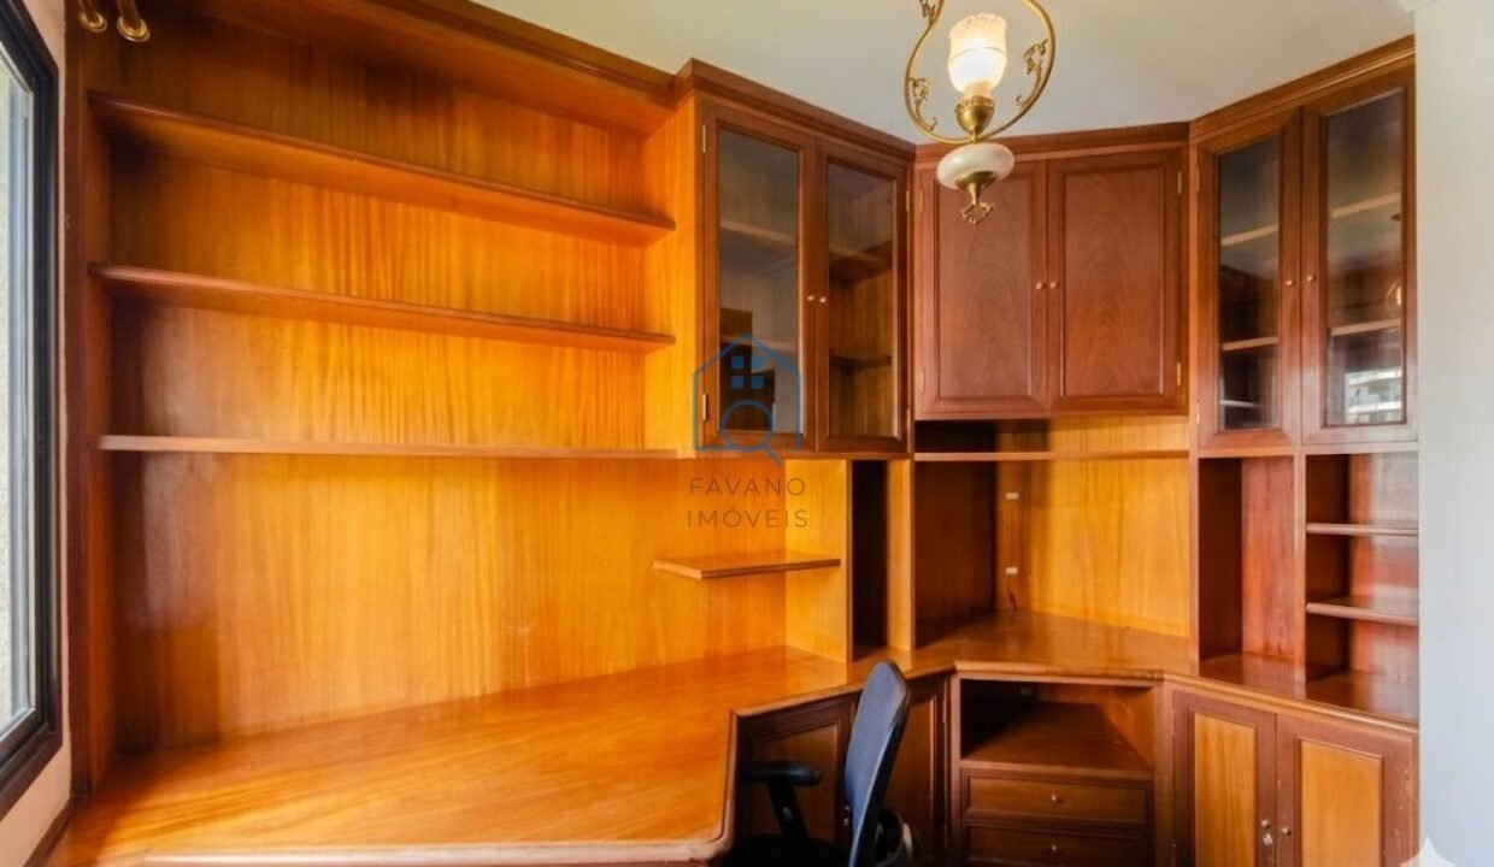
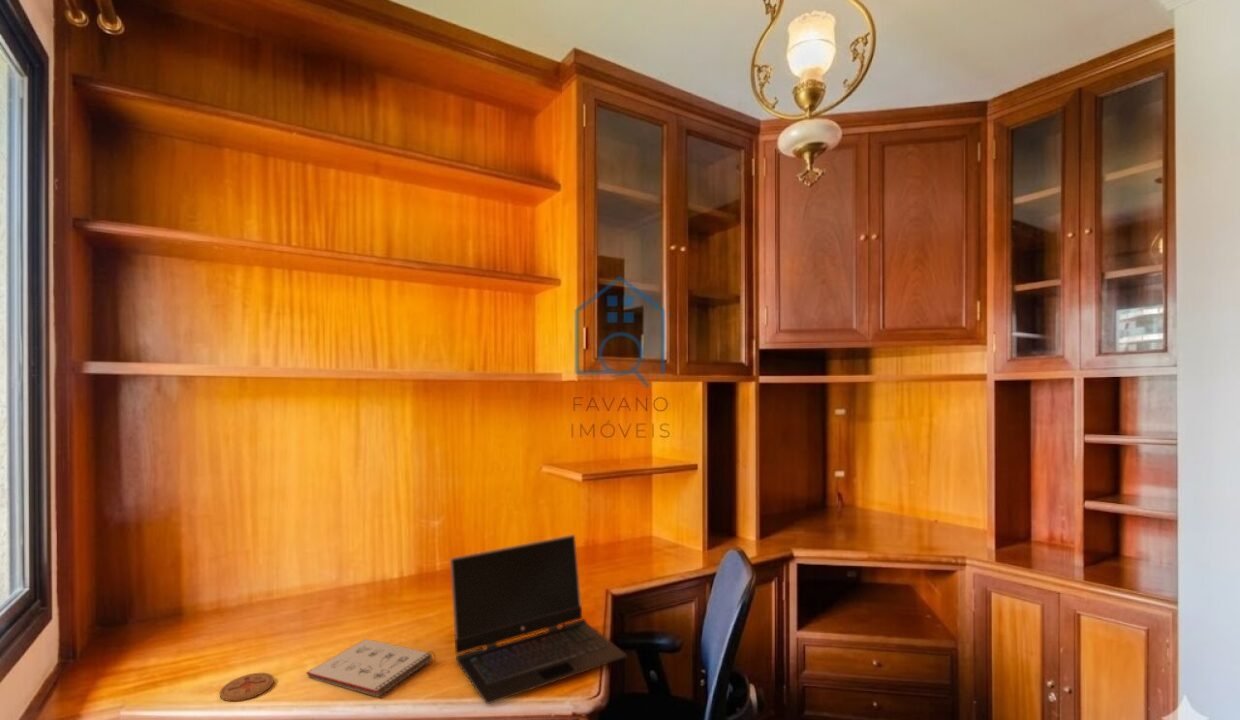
+ notepad [305,638,437,700]
+ coaster [219,672,275,702]
+ laptop computer [449,534,627,705]
